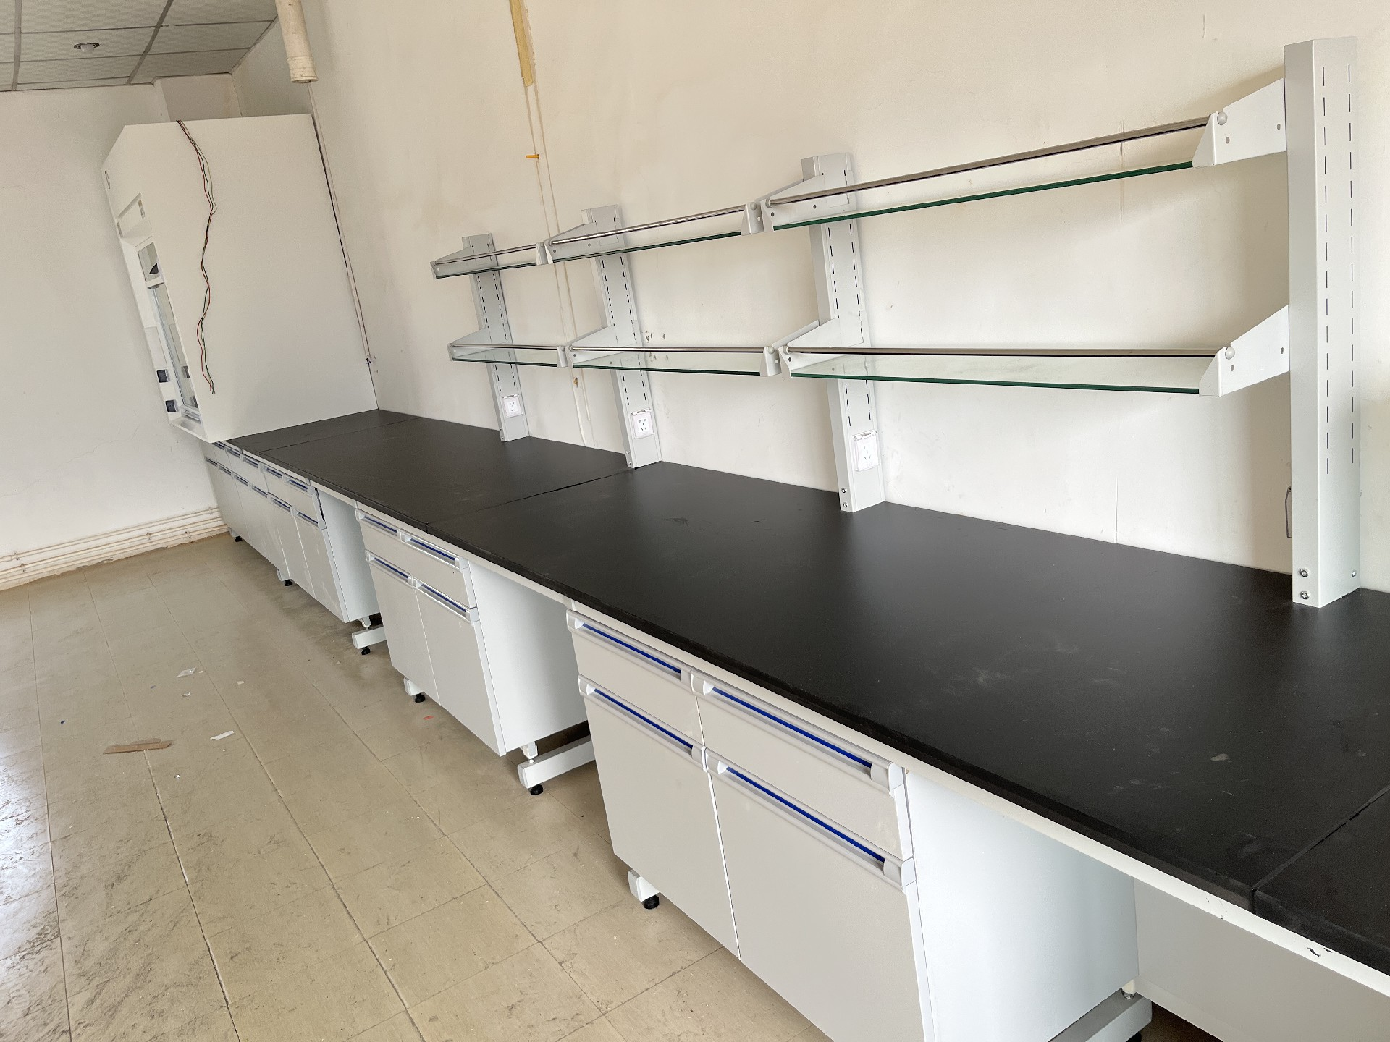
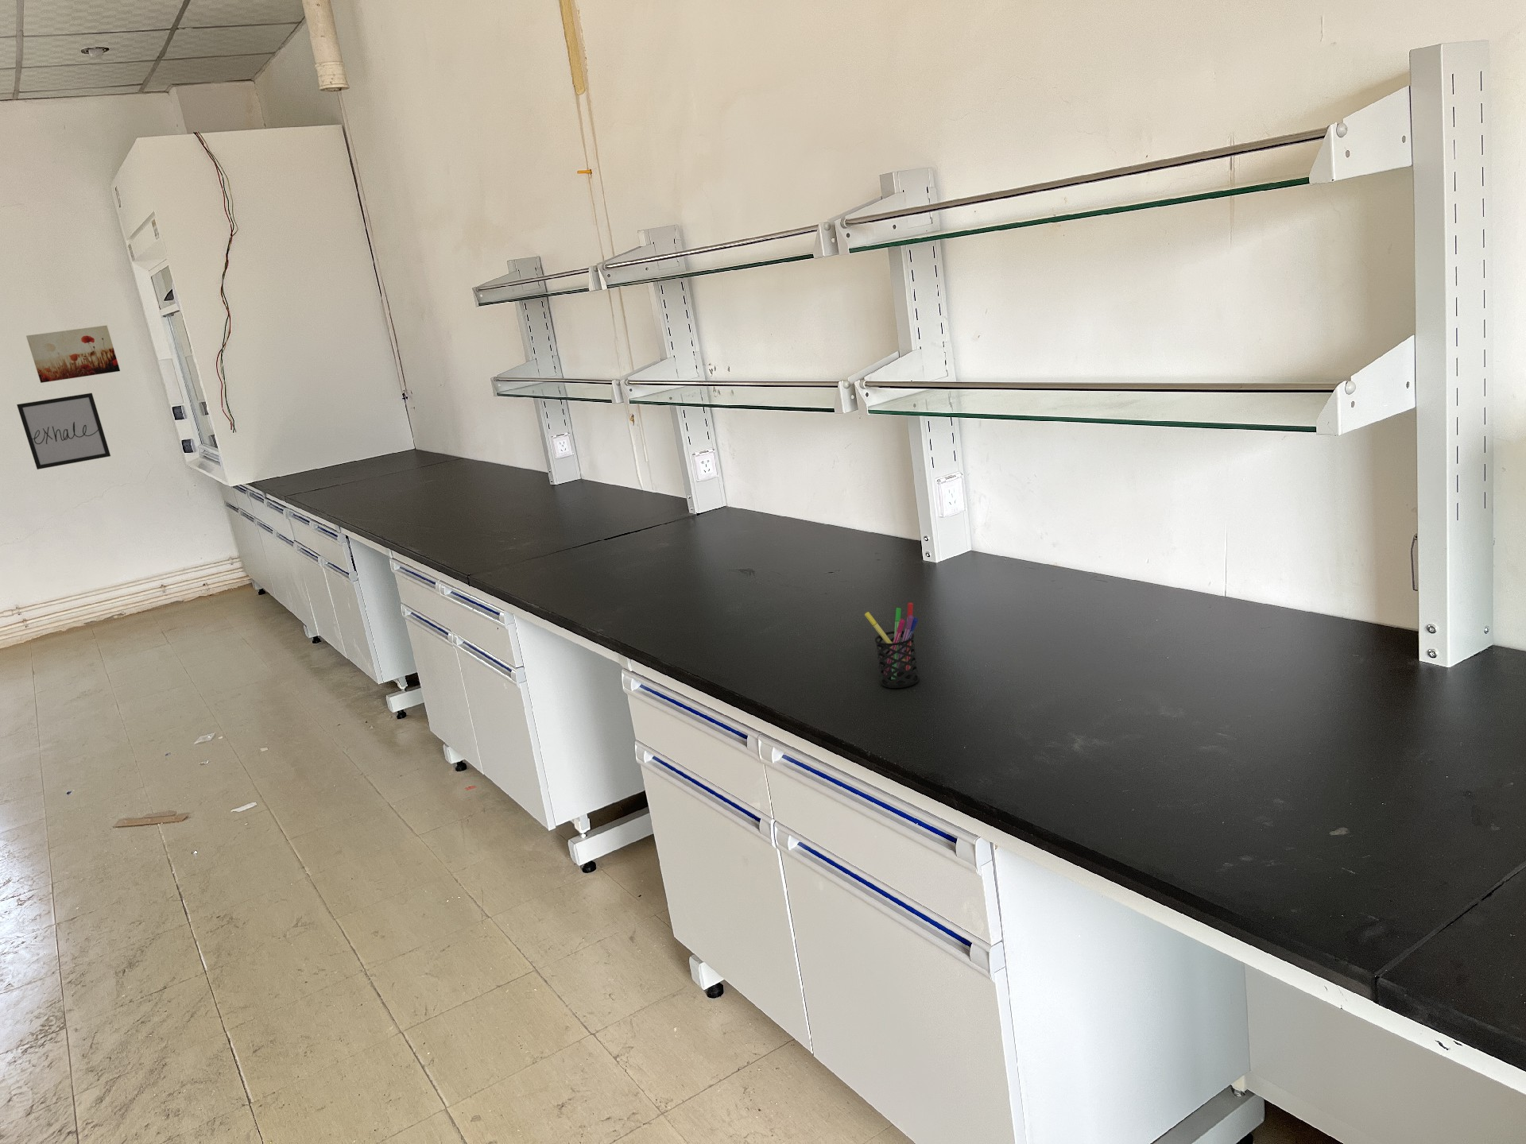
+ wall art [16,393,112,470]
+ wall art [25,324,121,383]
+ pen holder [864,602,920,689]
